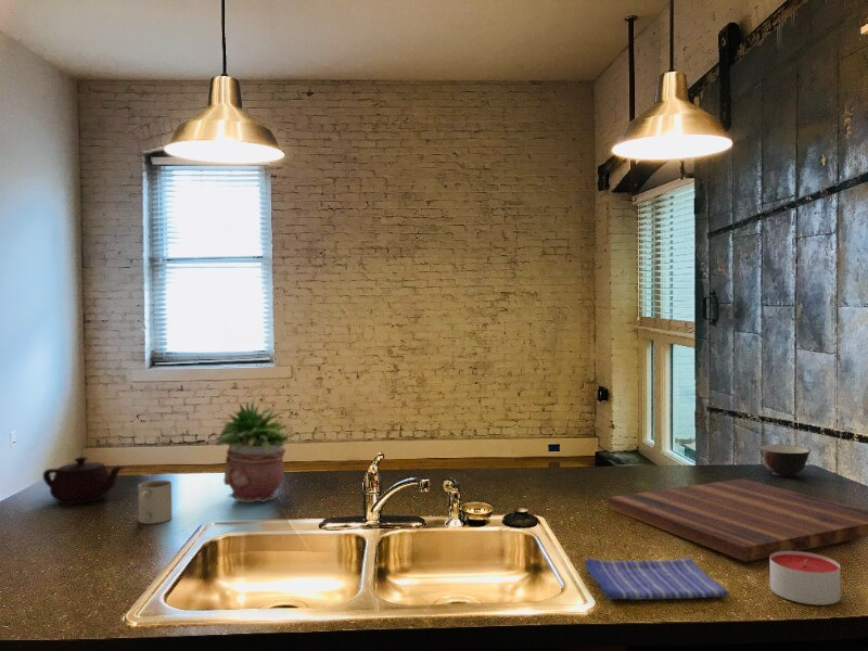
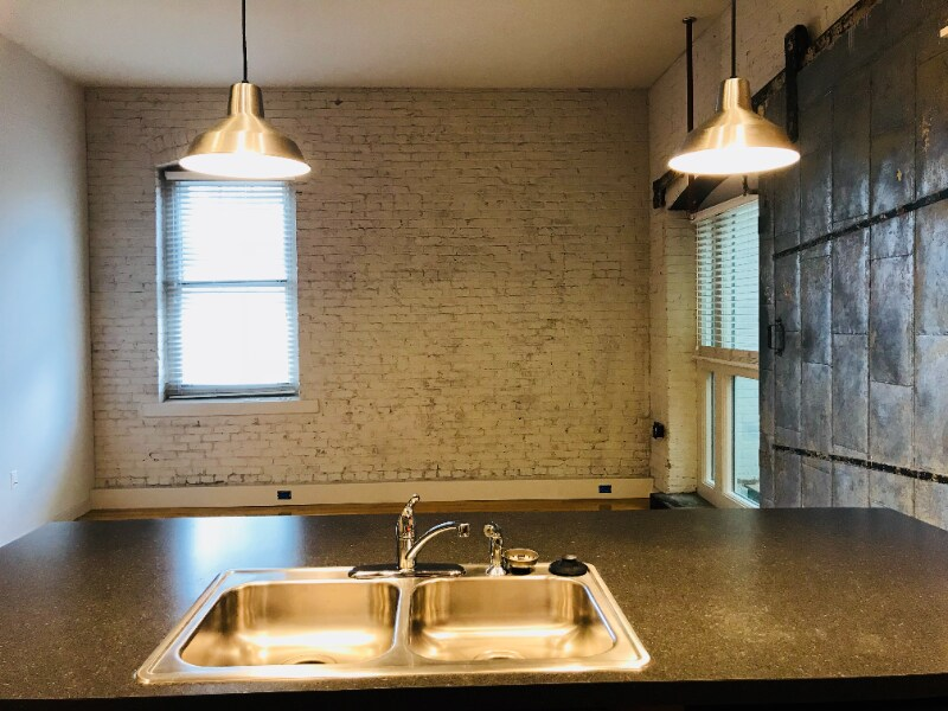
- cutting board [608,477,868,563]
- candle [769,551,842,605]
- potted plant [214,397,297,503]
- dish towel [583,557,729,601]
- teapot [42,456,126,505]
- mug [138,480,173,525]
- soup bowl [757,444,812,477]
